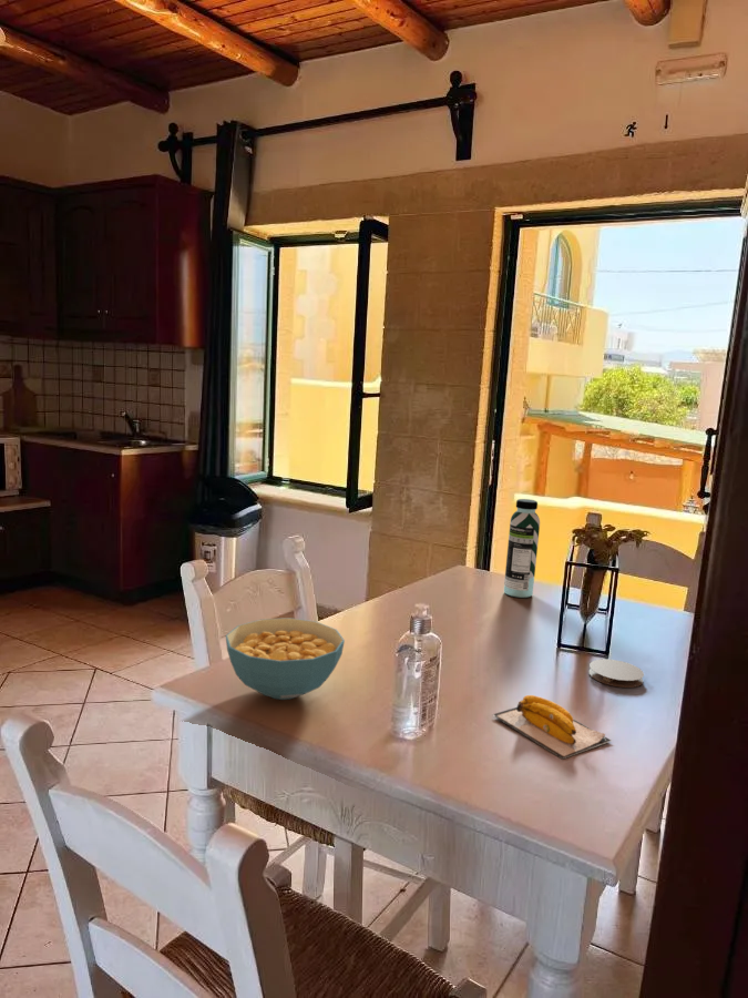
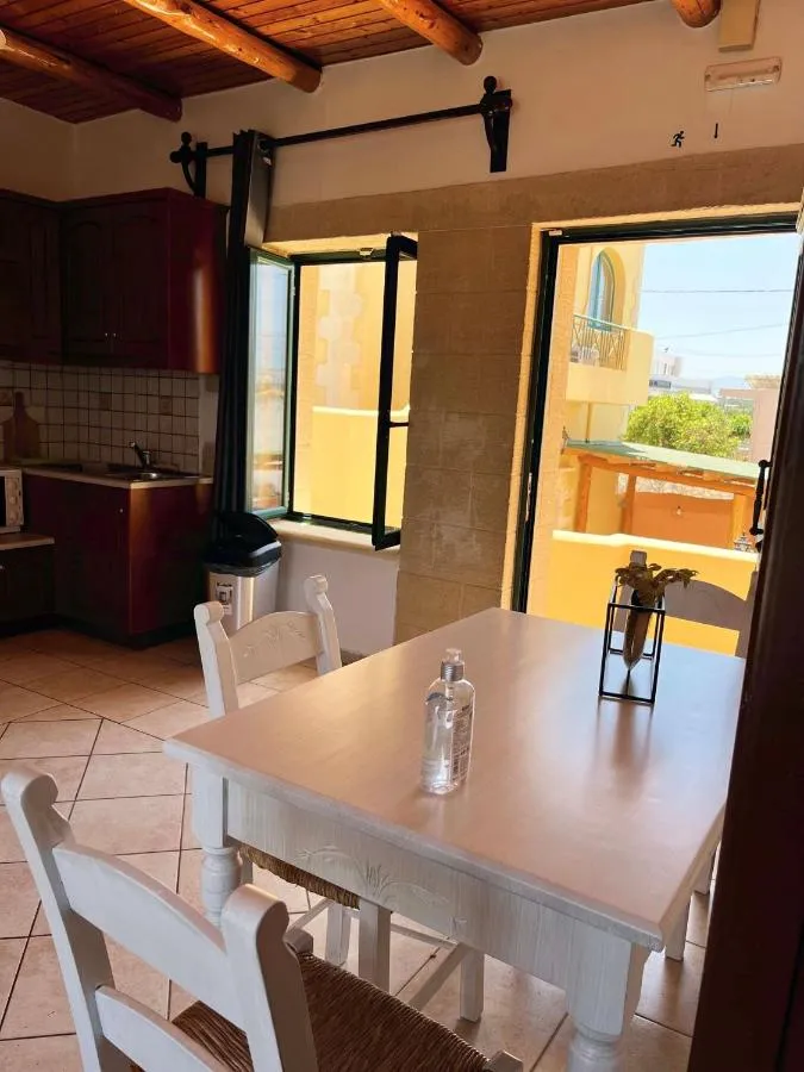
- banana [491,694,613,760]
- coaster [587,659,645,689]
- water bottle [503,498,541,599]
- cereal bowl [225,617,346,701]
